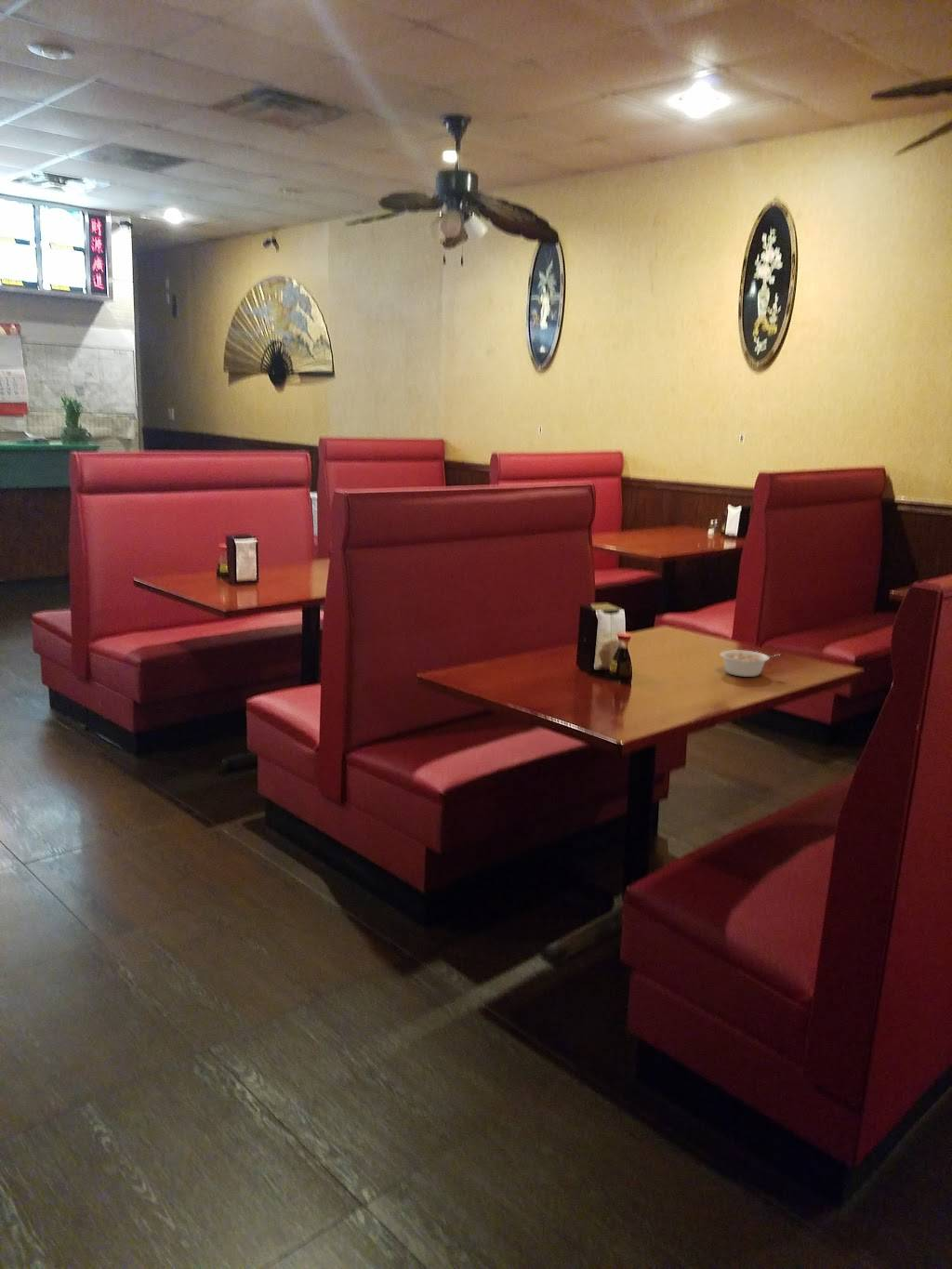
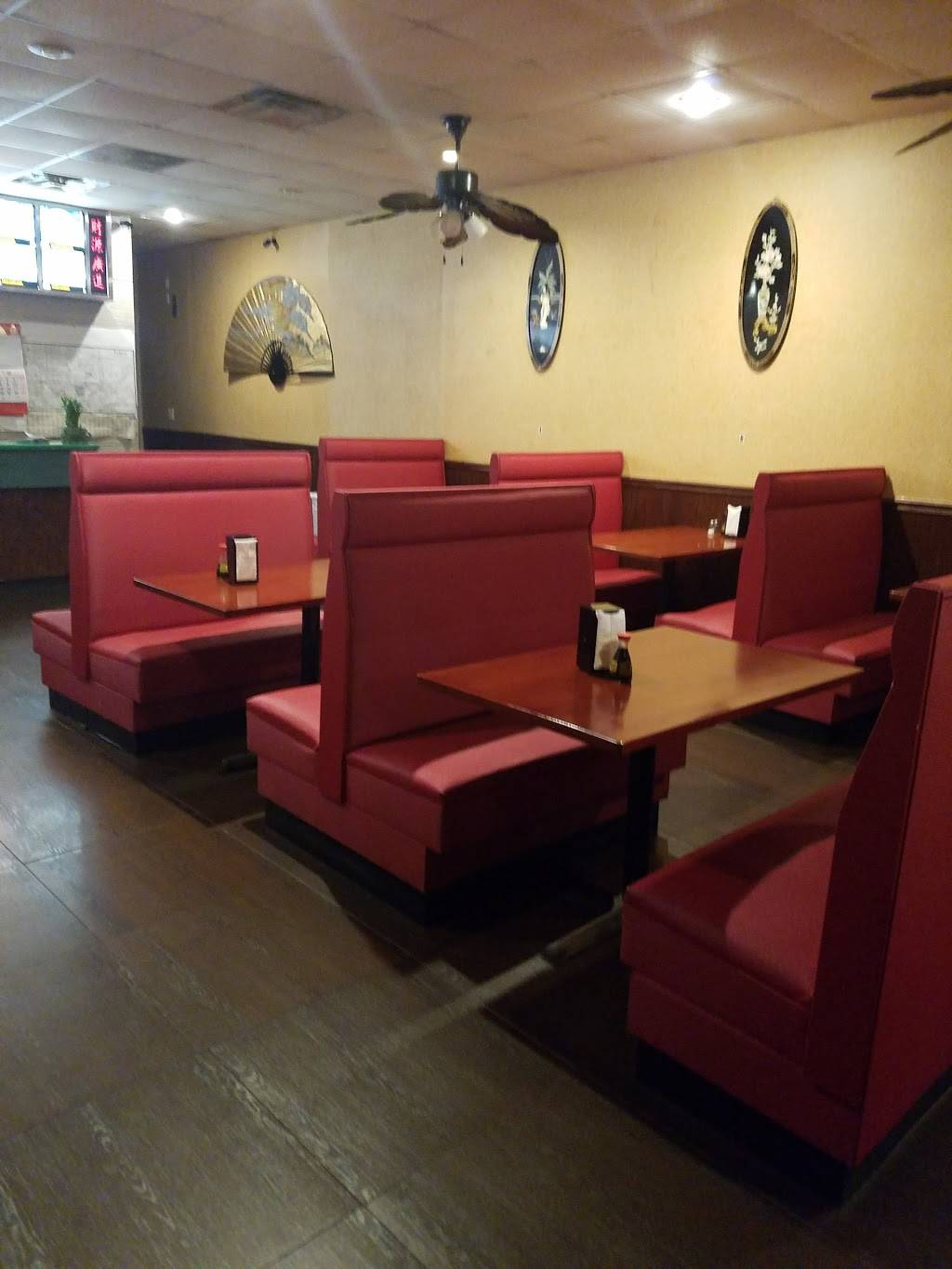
- legume [719,650,781,678]
